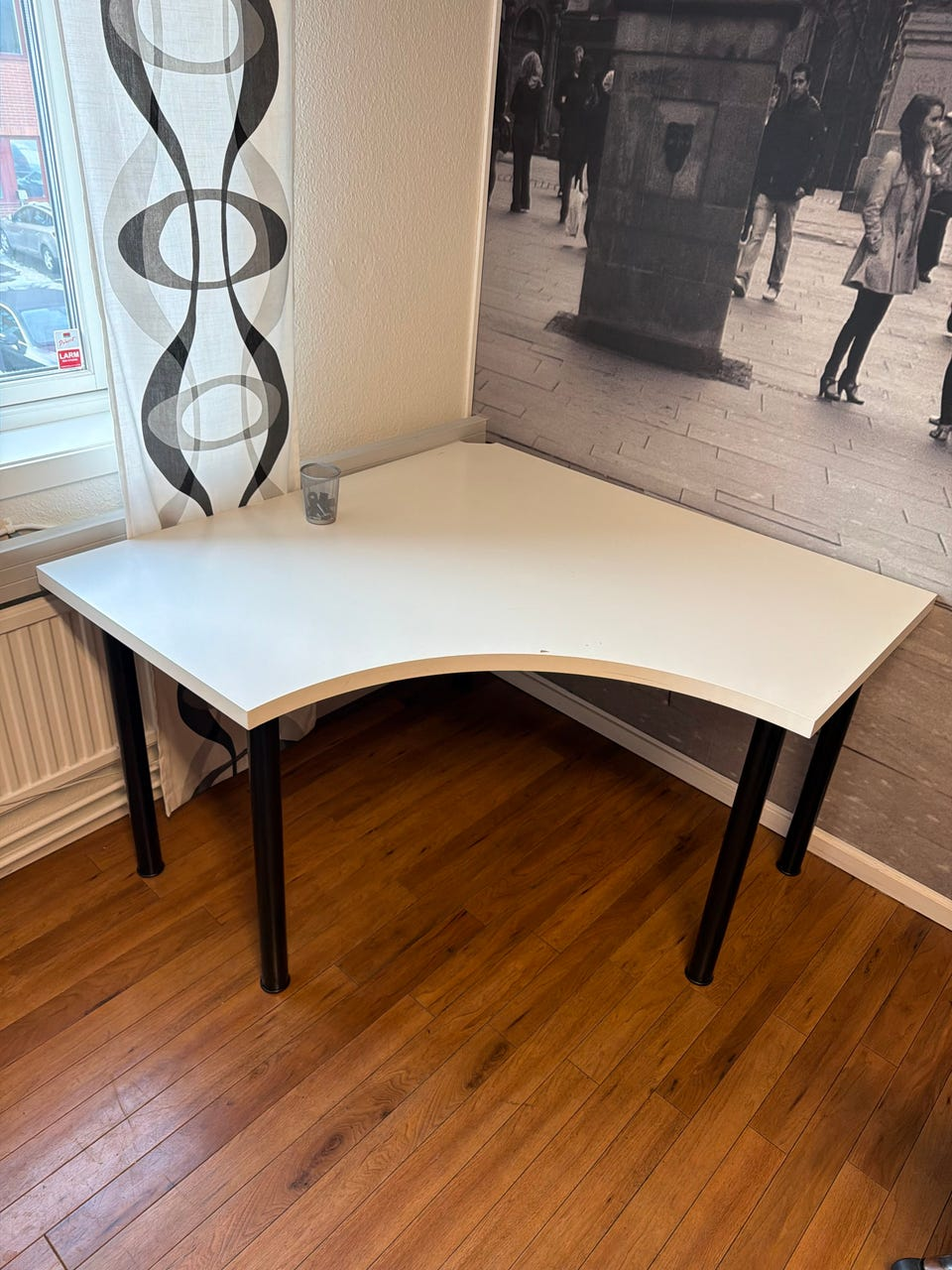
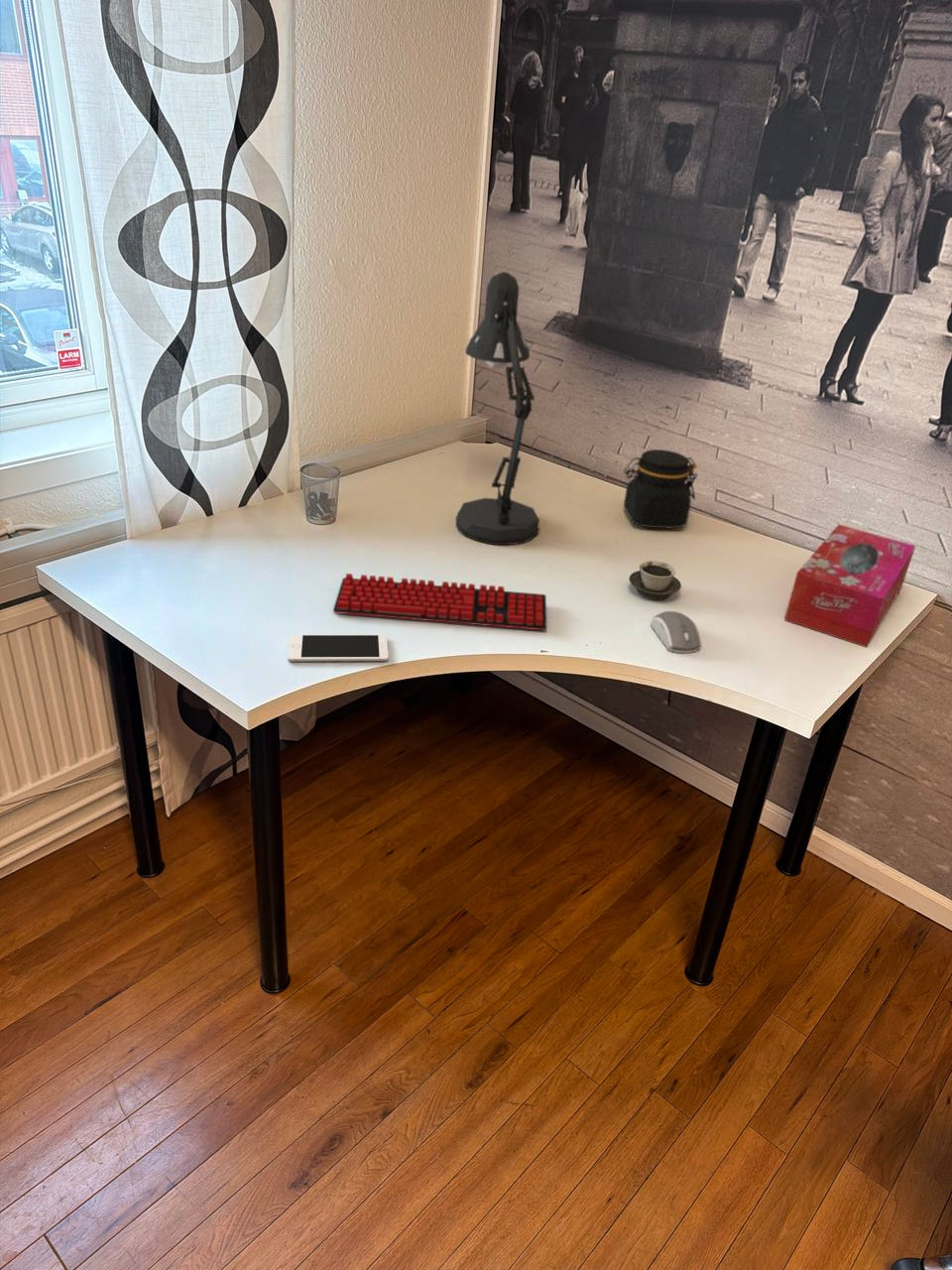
+ desk lamp [455,271,540,546]
+ cell phone [287,633,390,663]
+ tissue box [783,524,917,648]
+ computer mouse [650,610,703,654]
+ jar [623,448,698,529]
+ keyboard [332,572,547,631]
+ cup [628,560,682,601]
